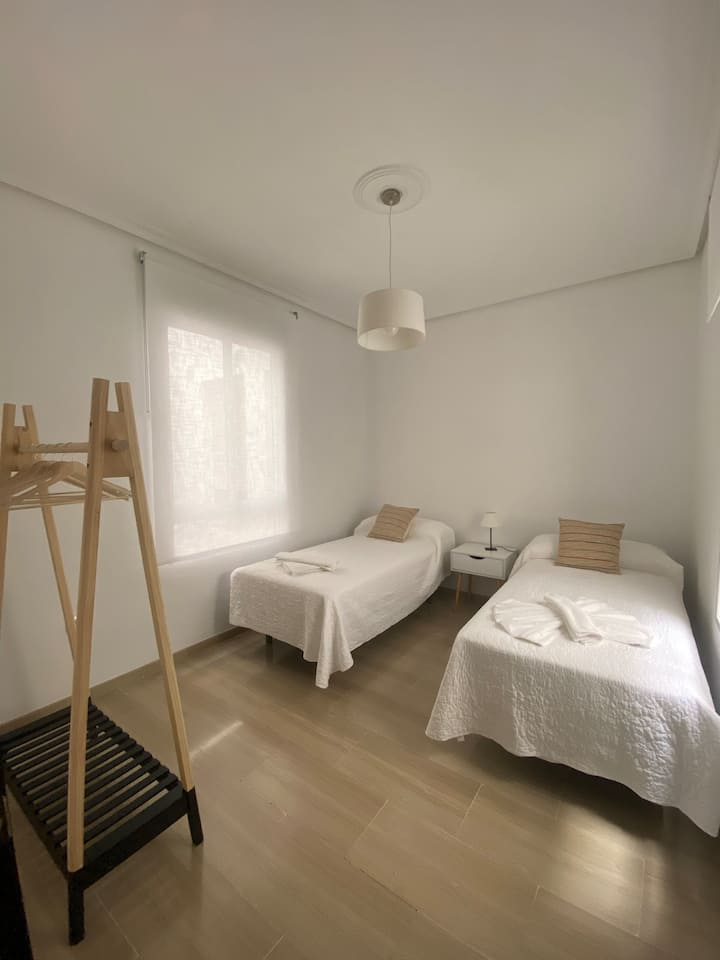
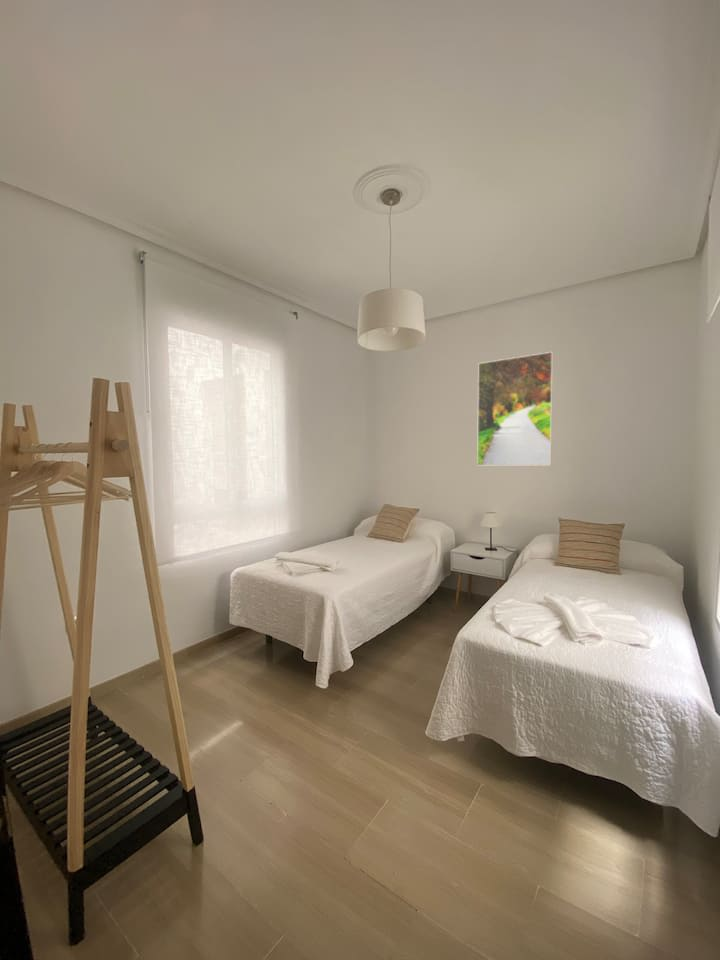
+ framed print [476,351,554,466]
